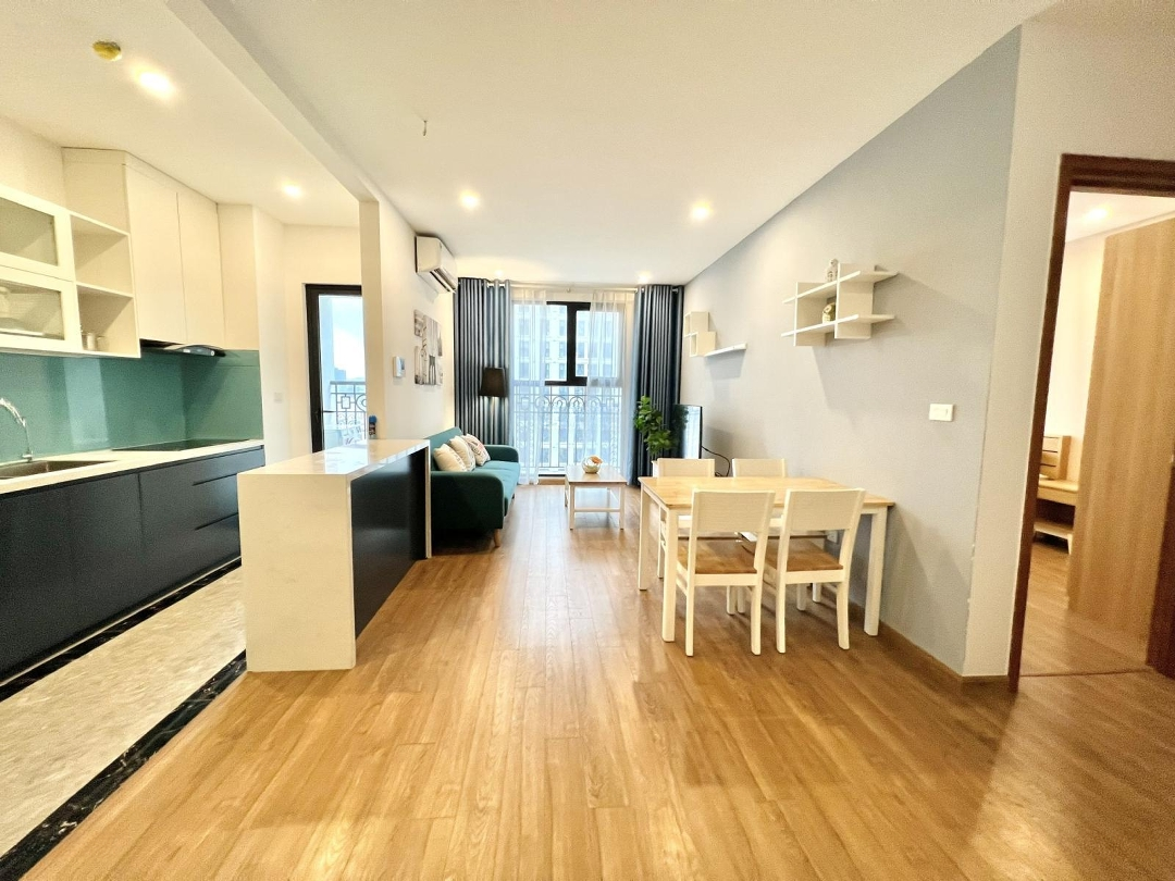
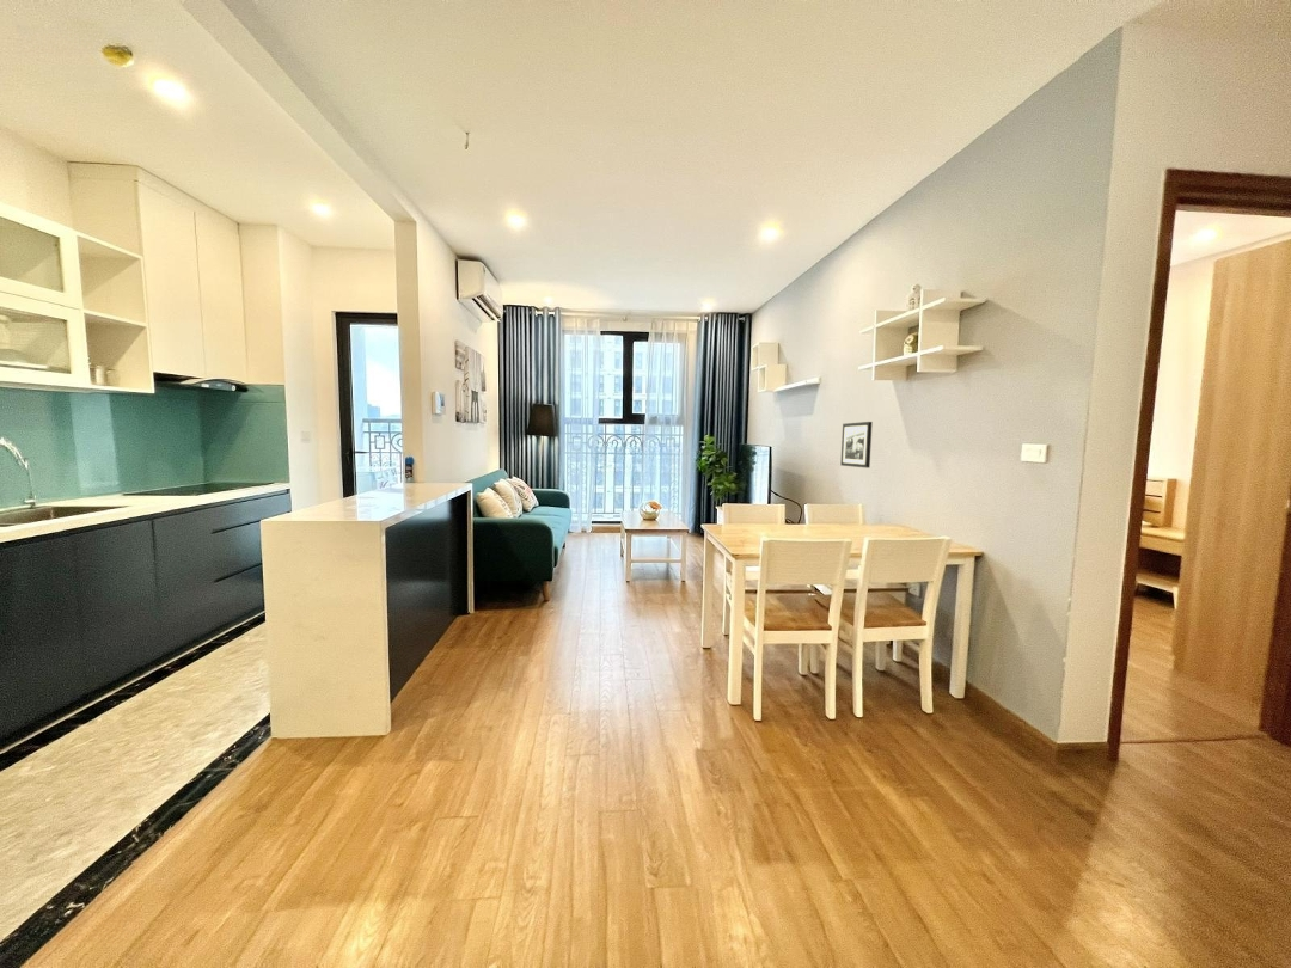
+ picture frame [839,421,874,470]
